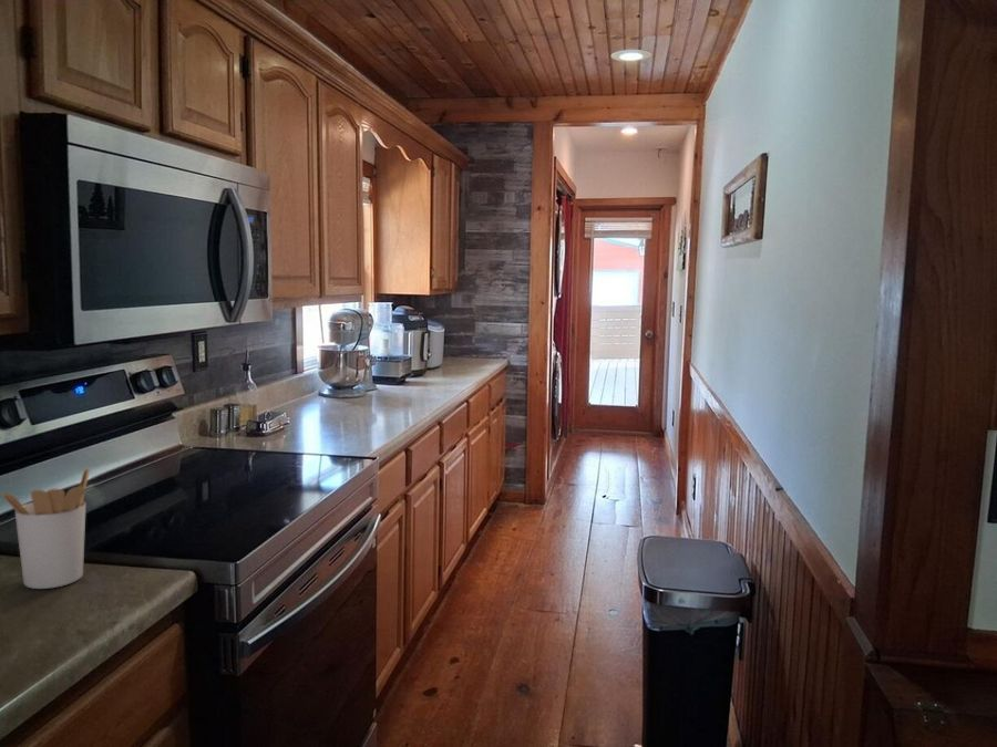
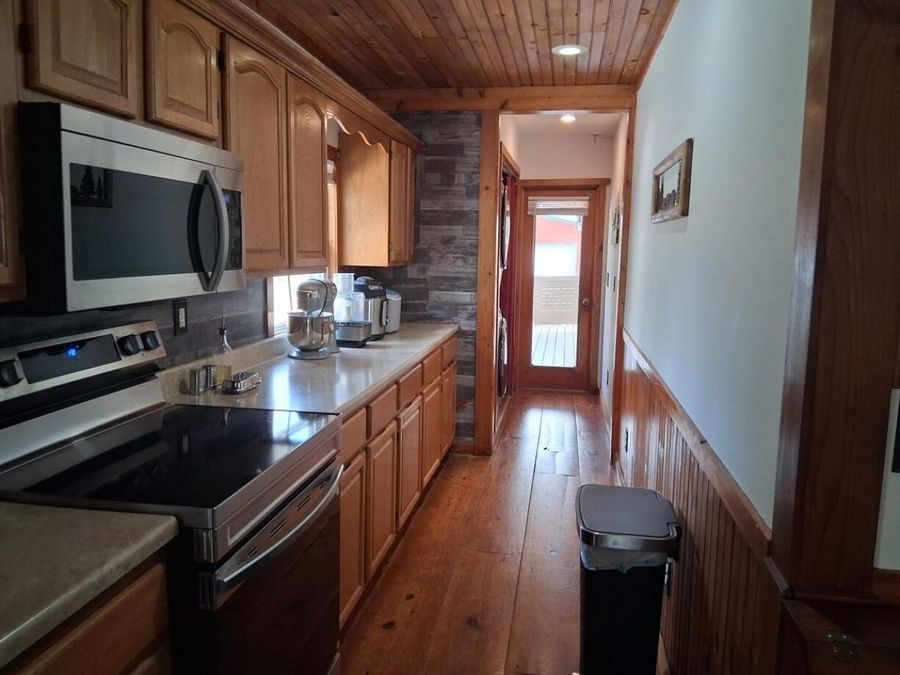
- utensil holder [0,466,91,590]
